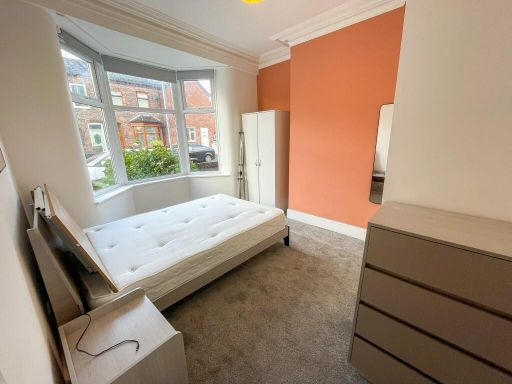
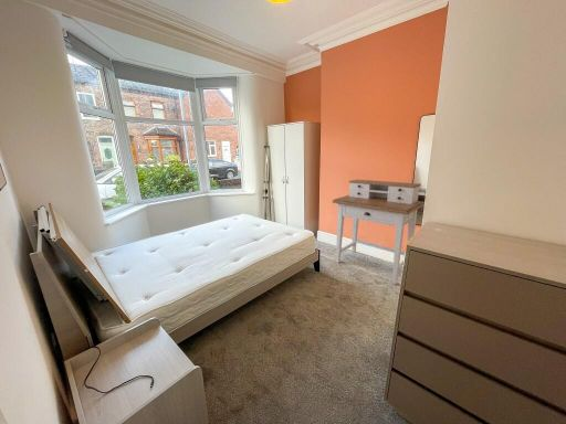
+ desk [332,179,424,285]
